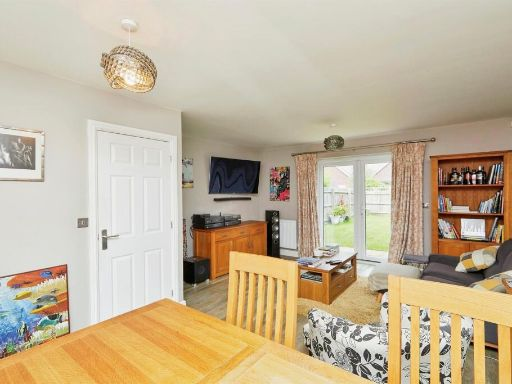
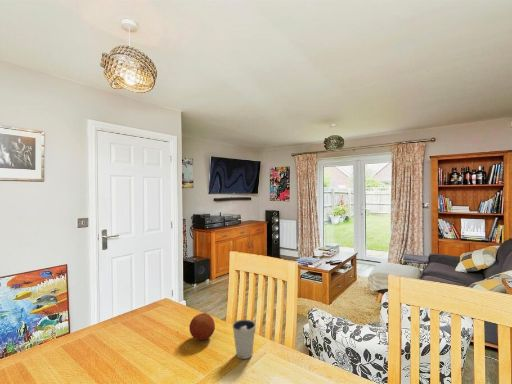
+ fruit [188,312,216,341]
+ dixie cup [231,319,257,360]
